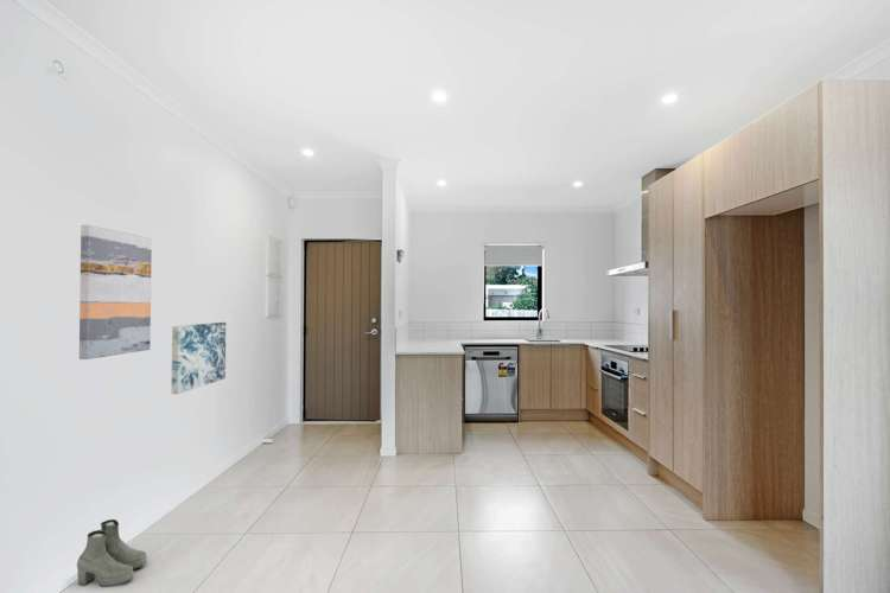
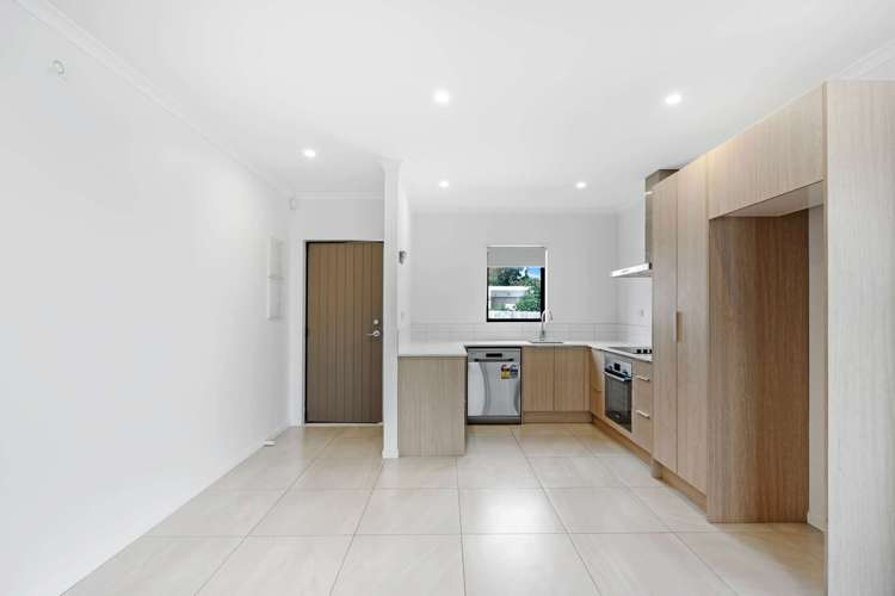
- wall art [78,224,153,361]
- boots [76,518,148,588]
- wall art [171,321,227,395]
